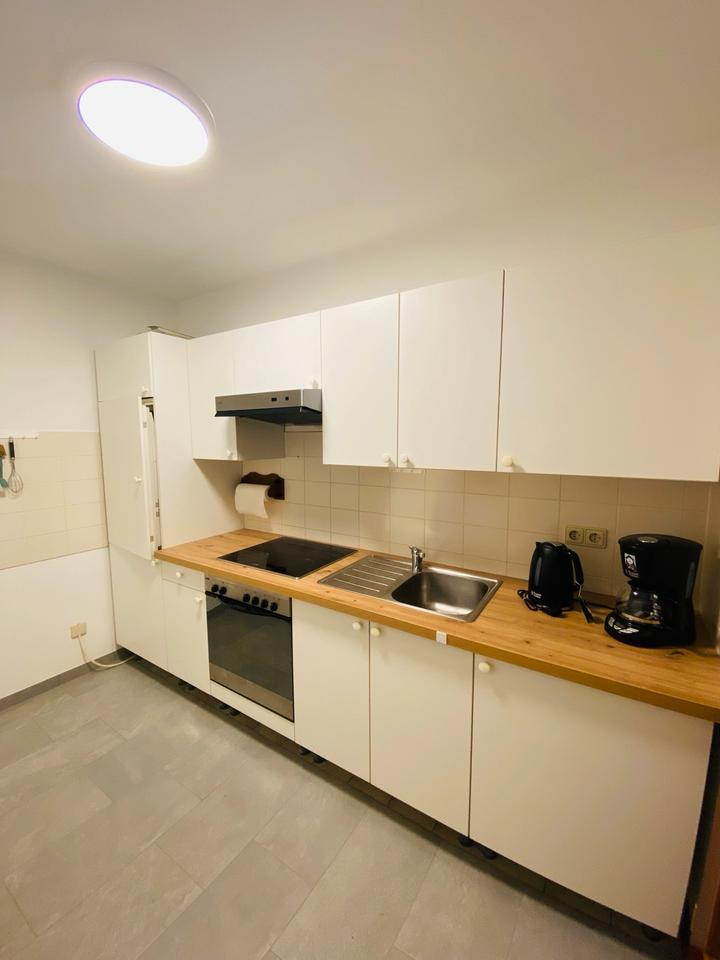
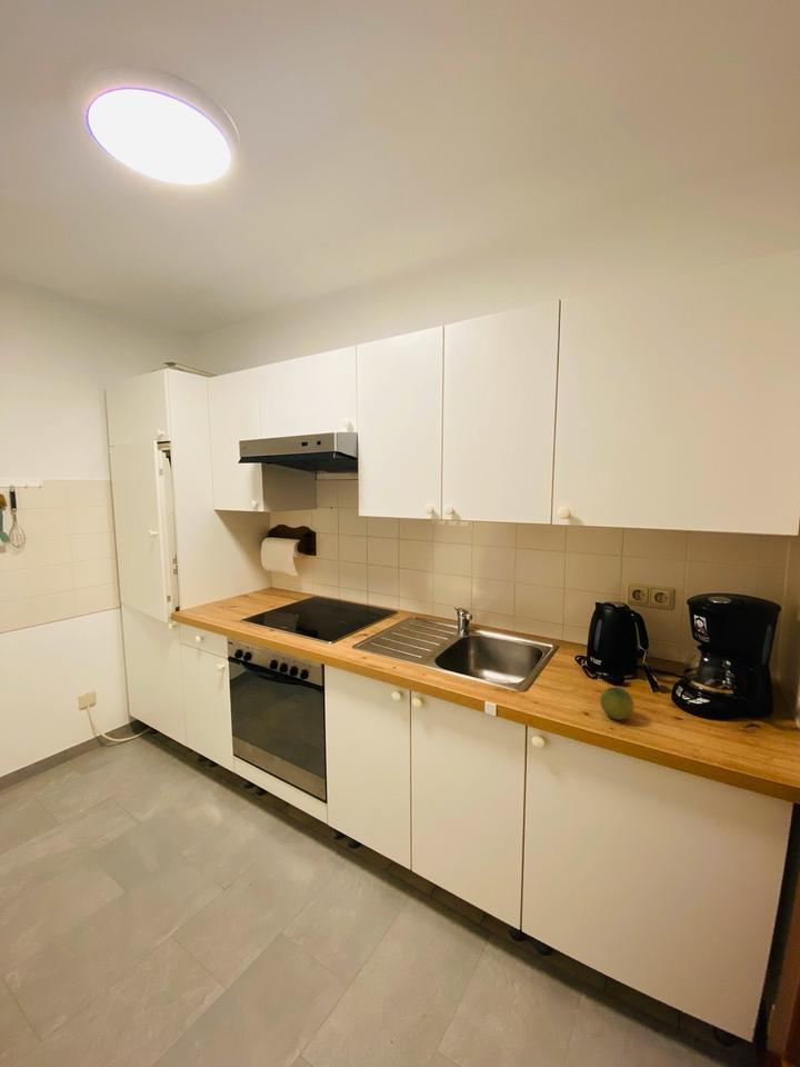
+ fruit [599,686,636,720]
